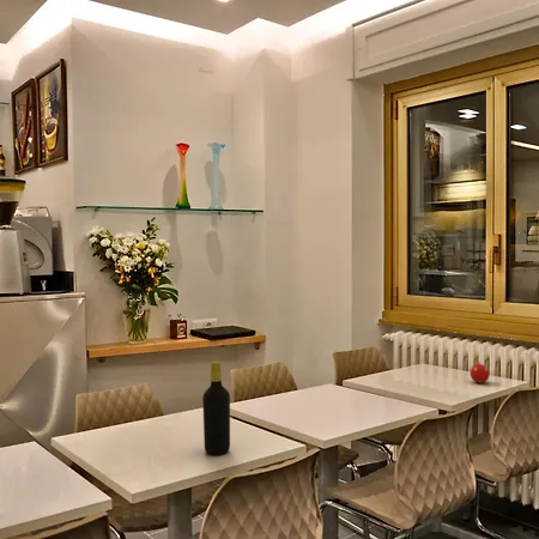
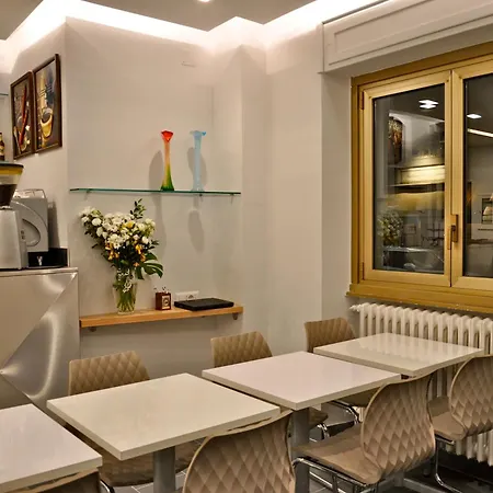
- fruit [470,361,491,383]
- bottle [201,361,231,456]
